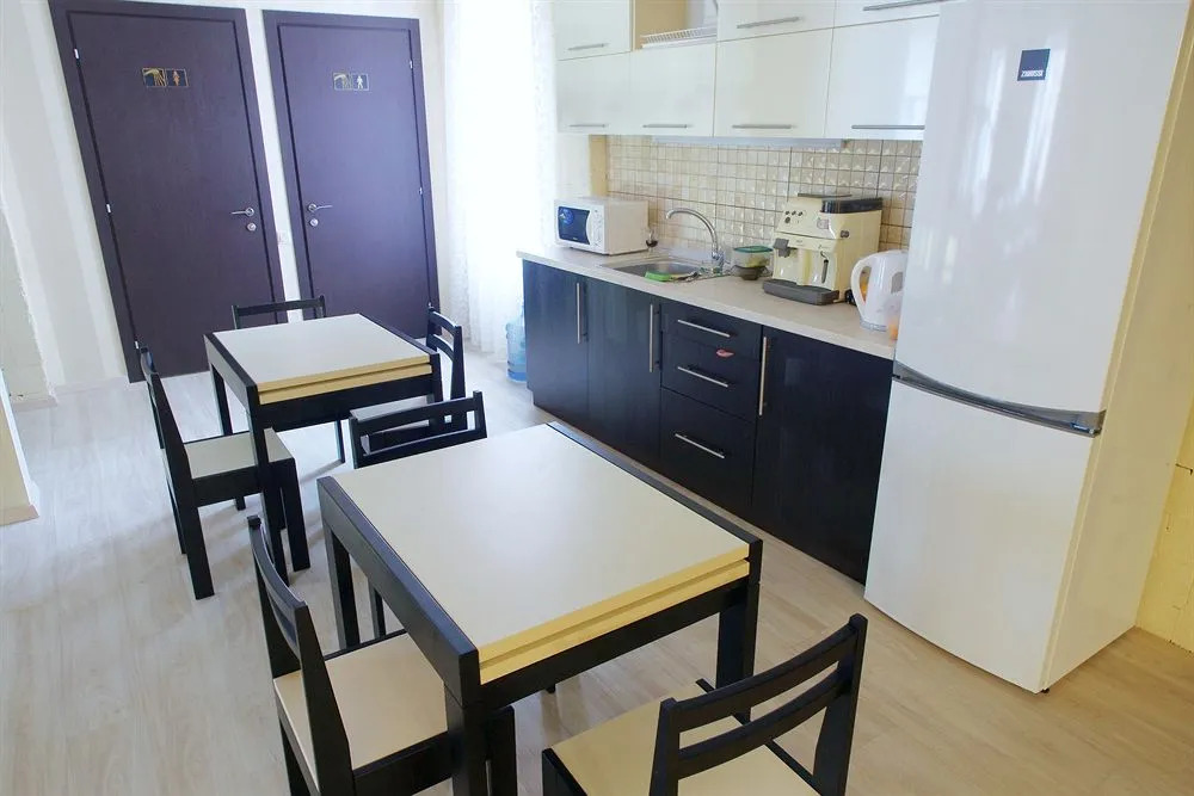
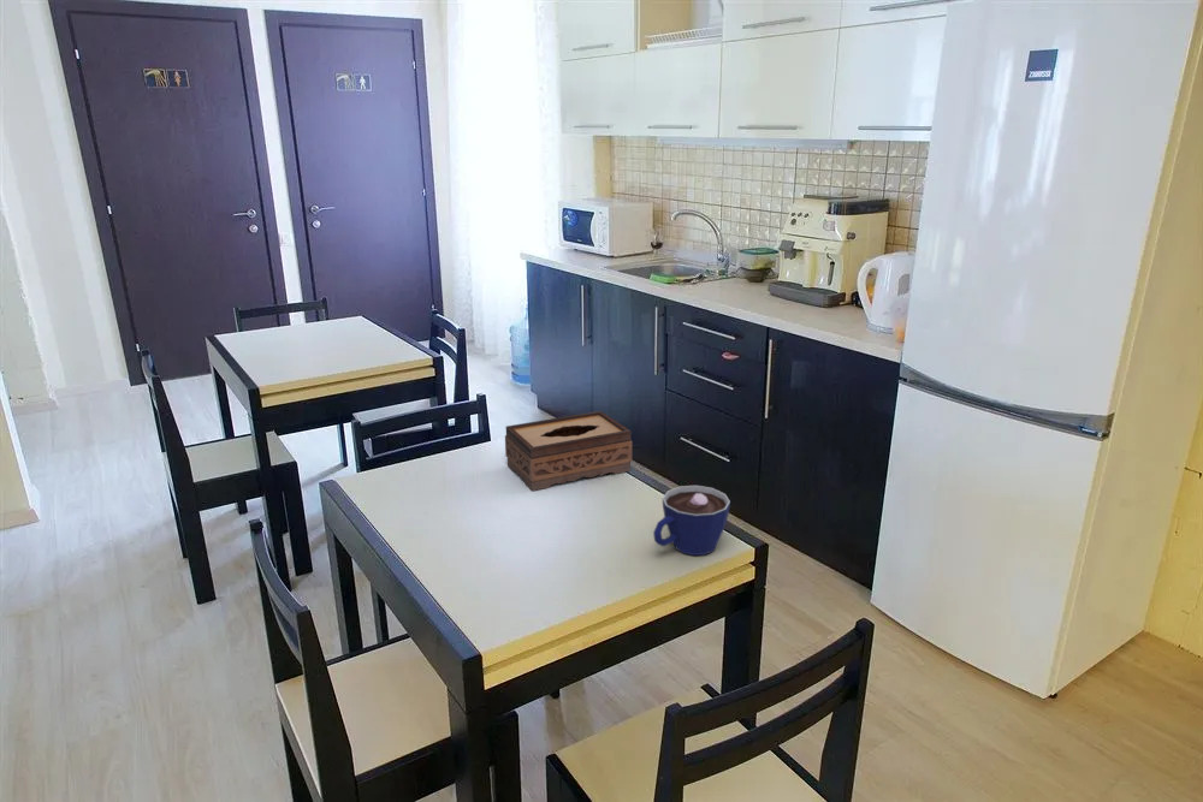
+ cup [652,485,731,557]
+ tissue box [504,410,633,492]
